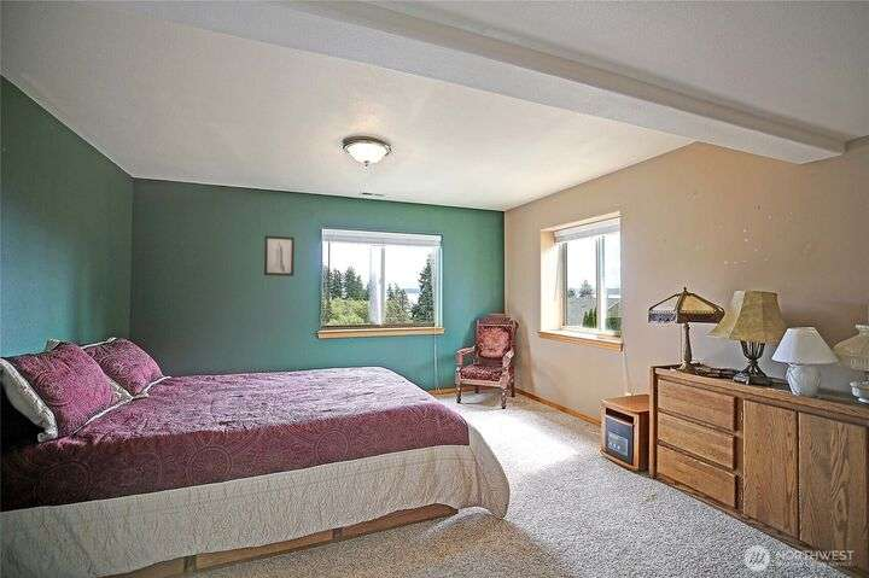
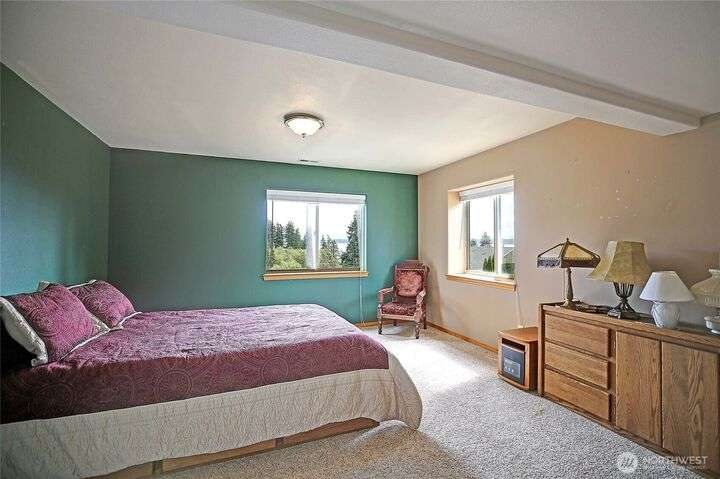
- wall art [263,234,296,278]
